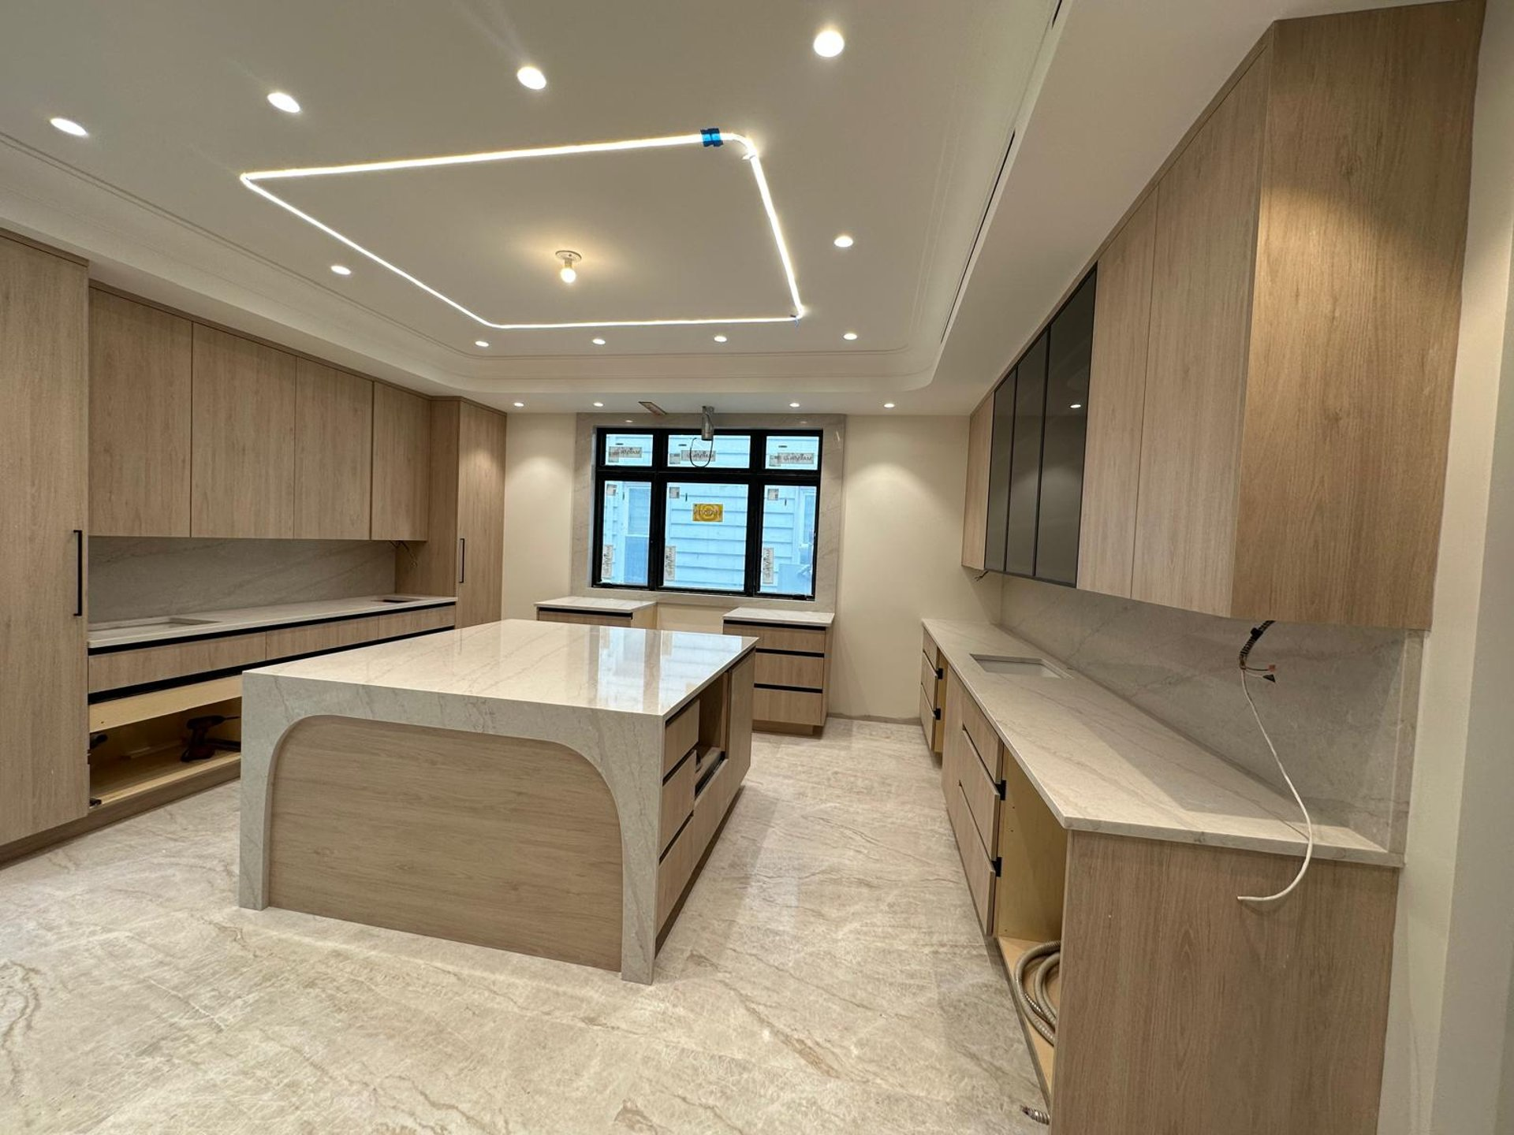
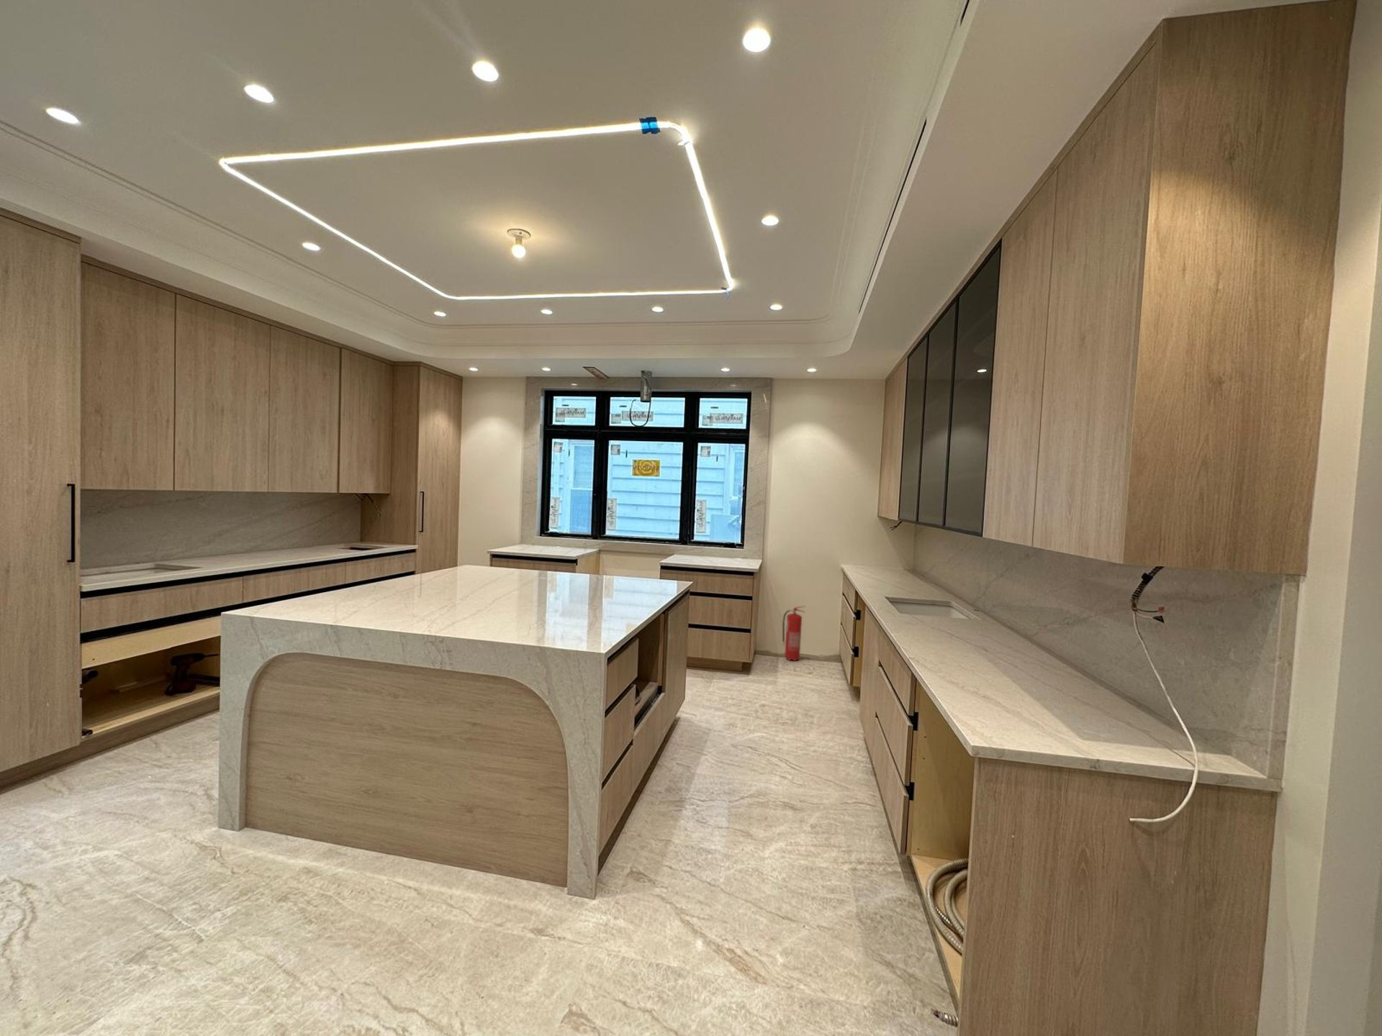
+ fire extinguisher [781,605,806,662]
